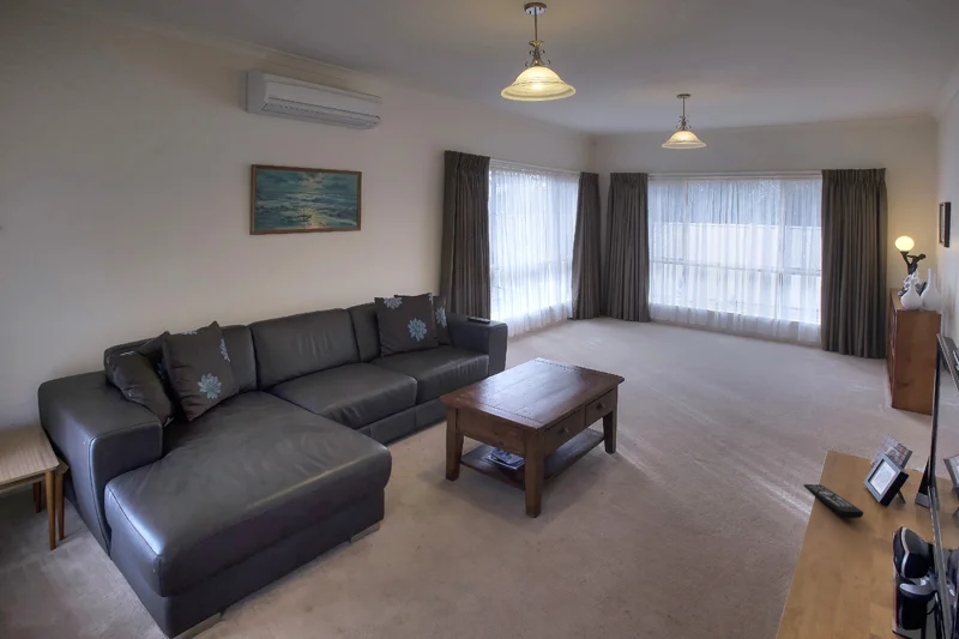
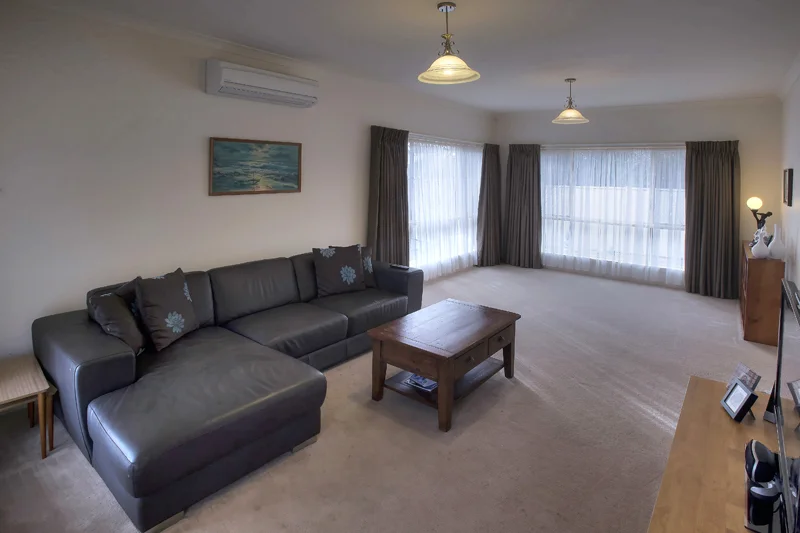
- remote control [802,483,864,519]
